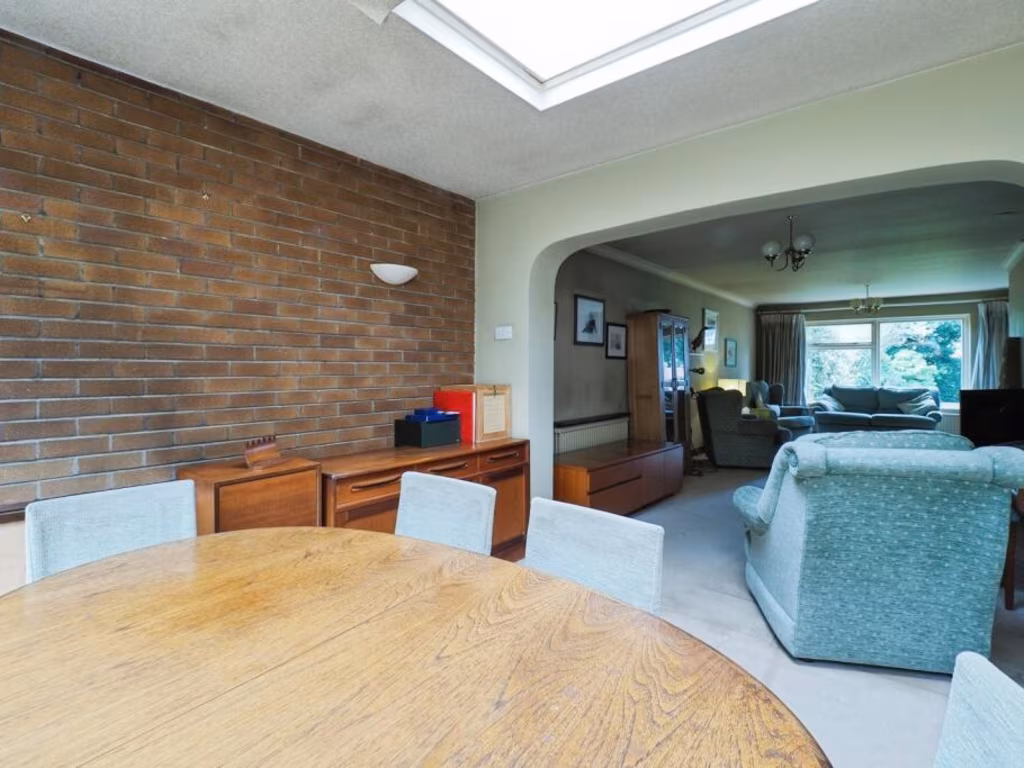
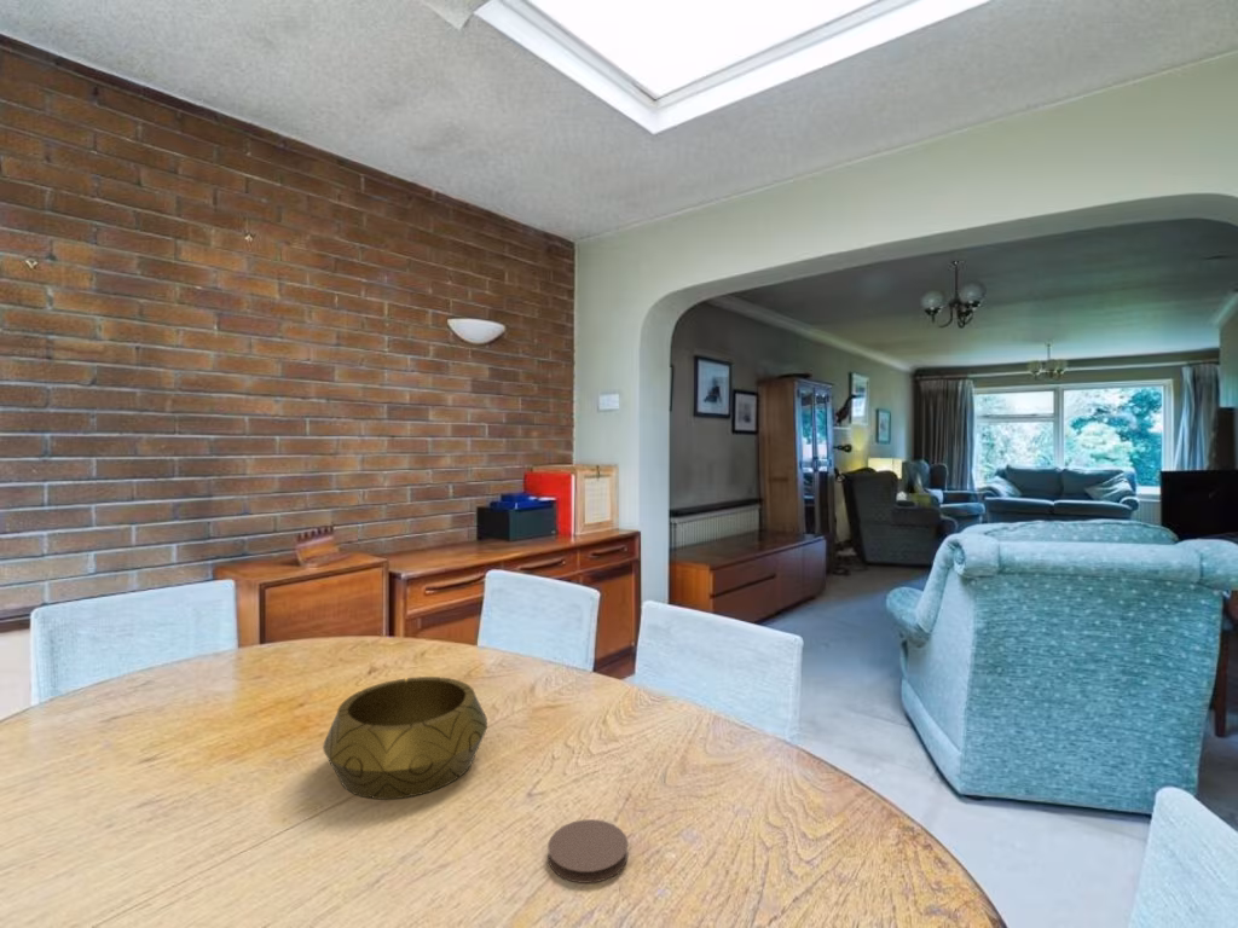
+ decorative bowl [322,675,488,800]
+ coaster [546,818,630,884]
